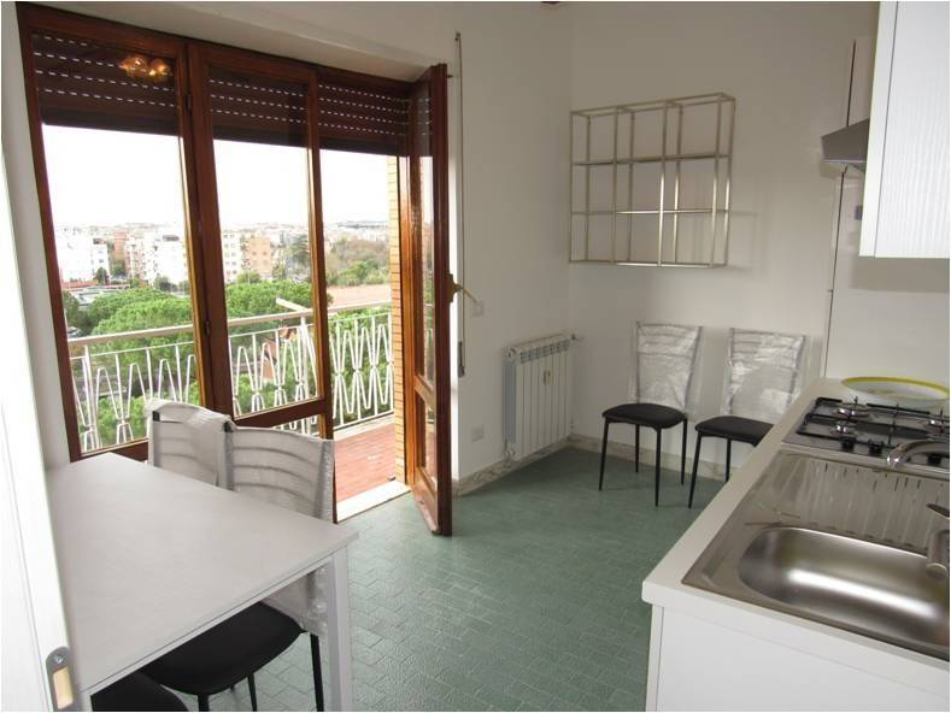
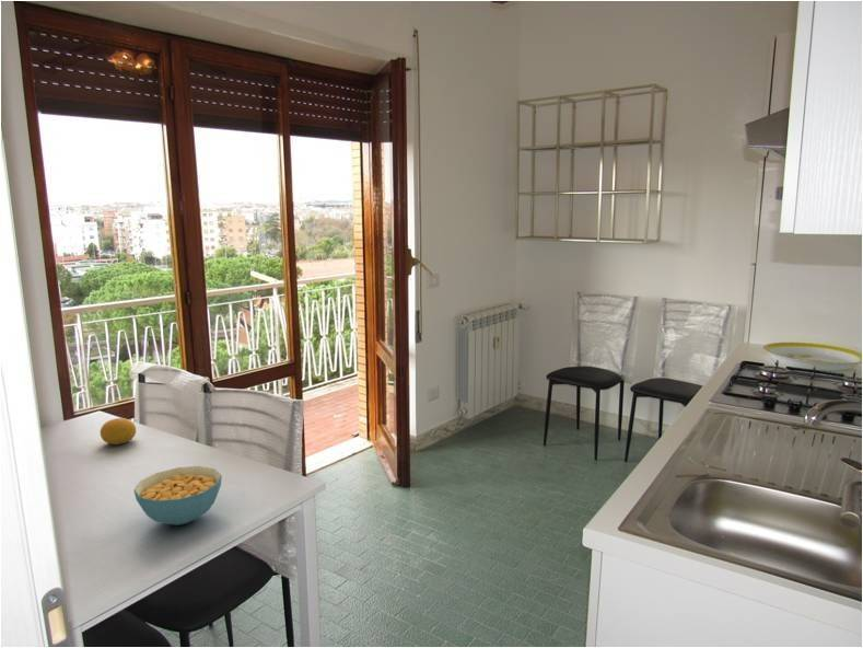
+ cereal bowl [132,465,223,526]
+ fruit [100,417,137,445]
